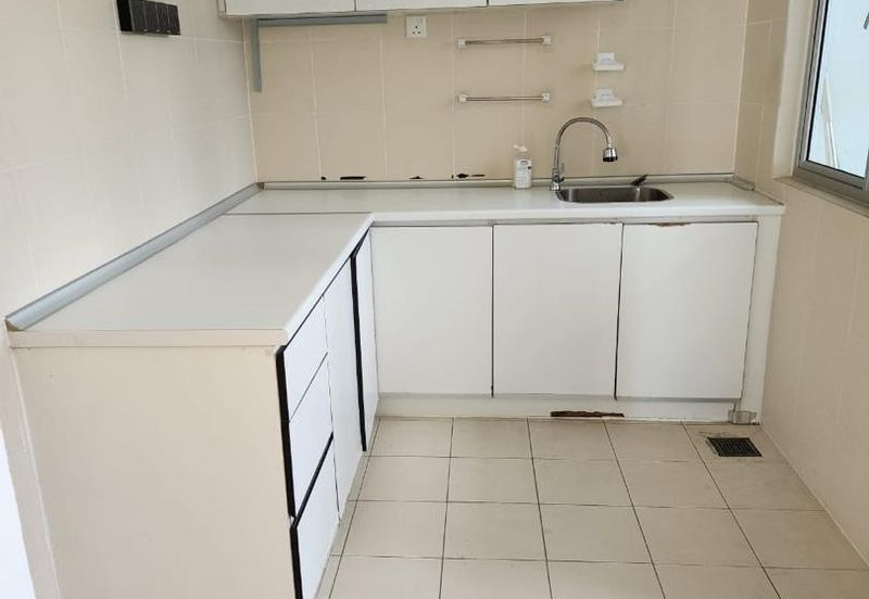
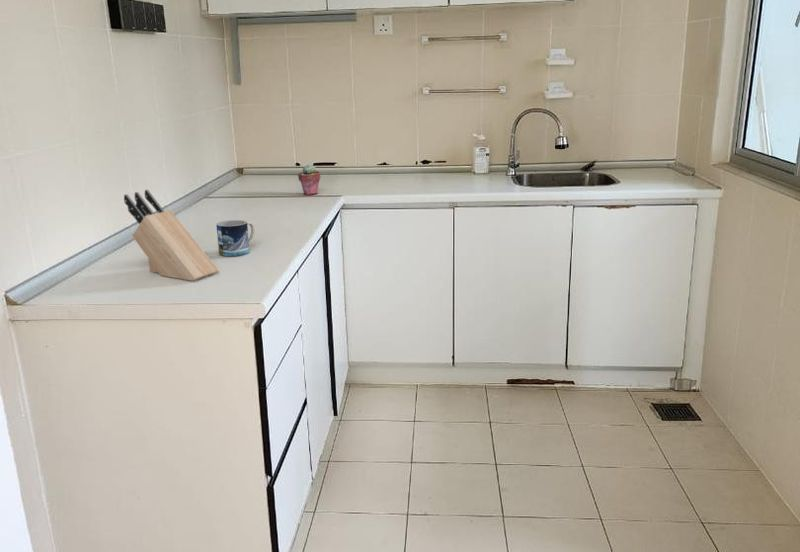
+ knife block [123,189,220,282]
+ mug [215,219,256,257]
+ potted succulent [297,164,321,196]
